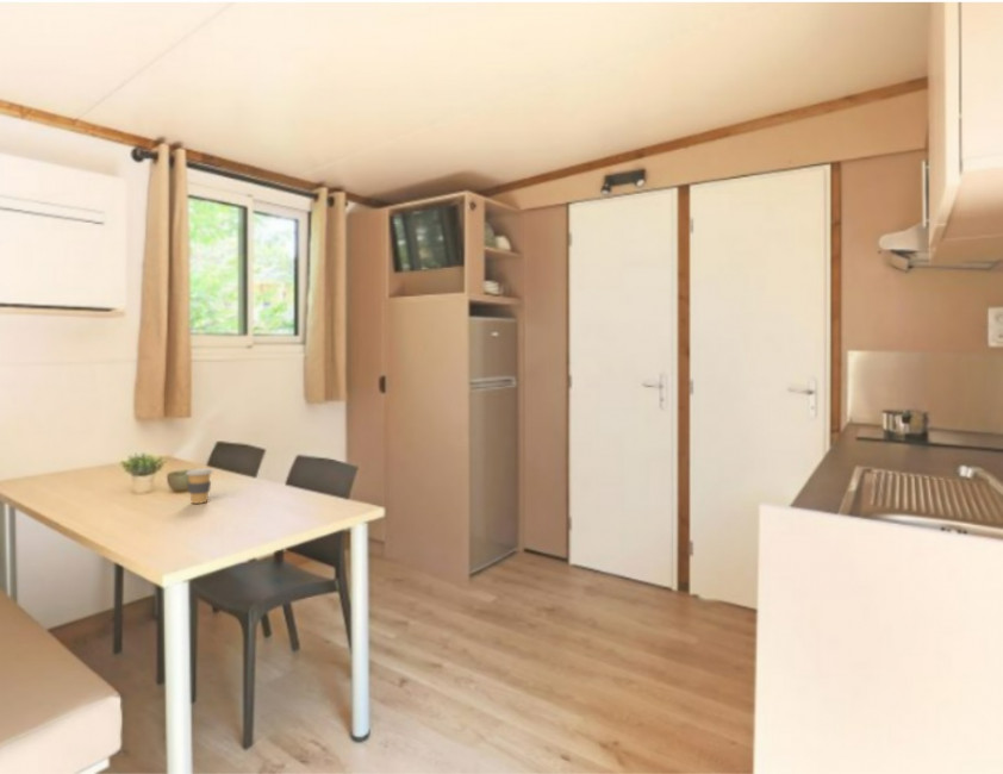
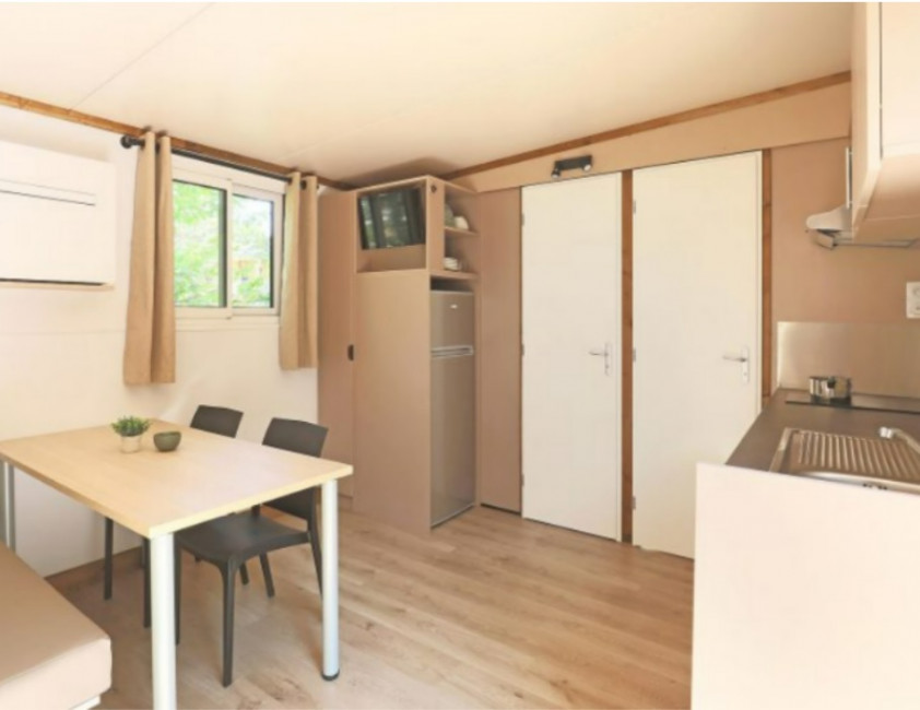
- coffee cup [185,467,214,505]
